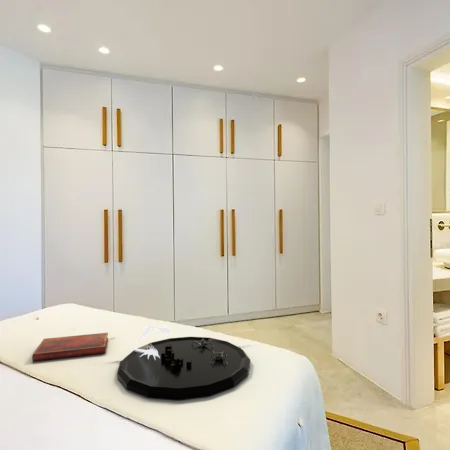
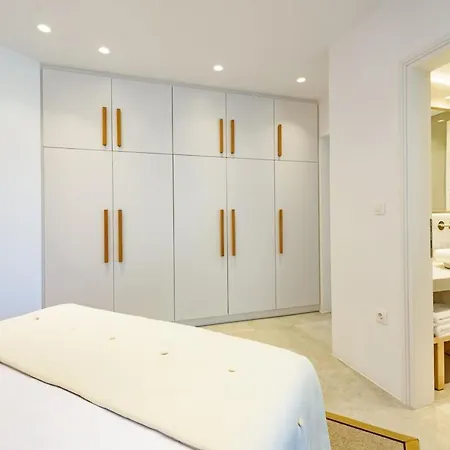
- diary [31,332,109,362]
- decorative tray [116,324,251,400]
